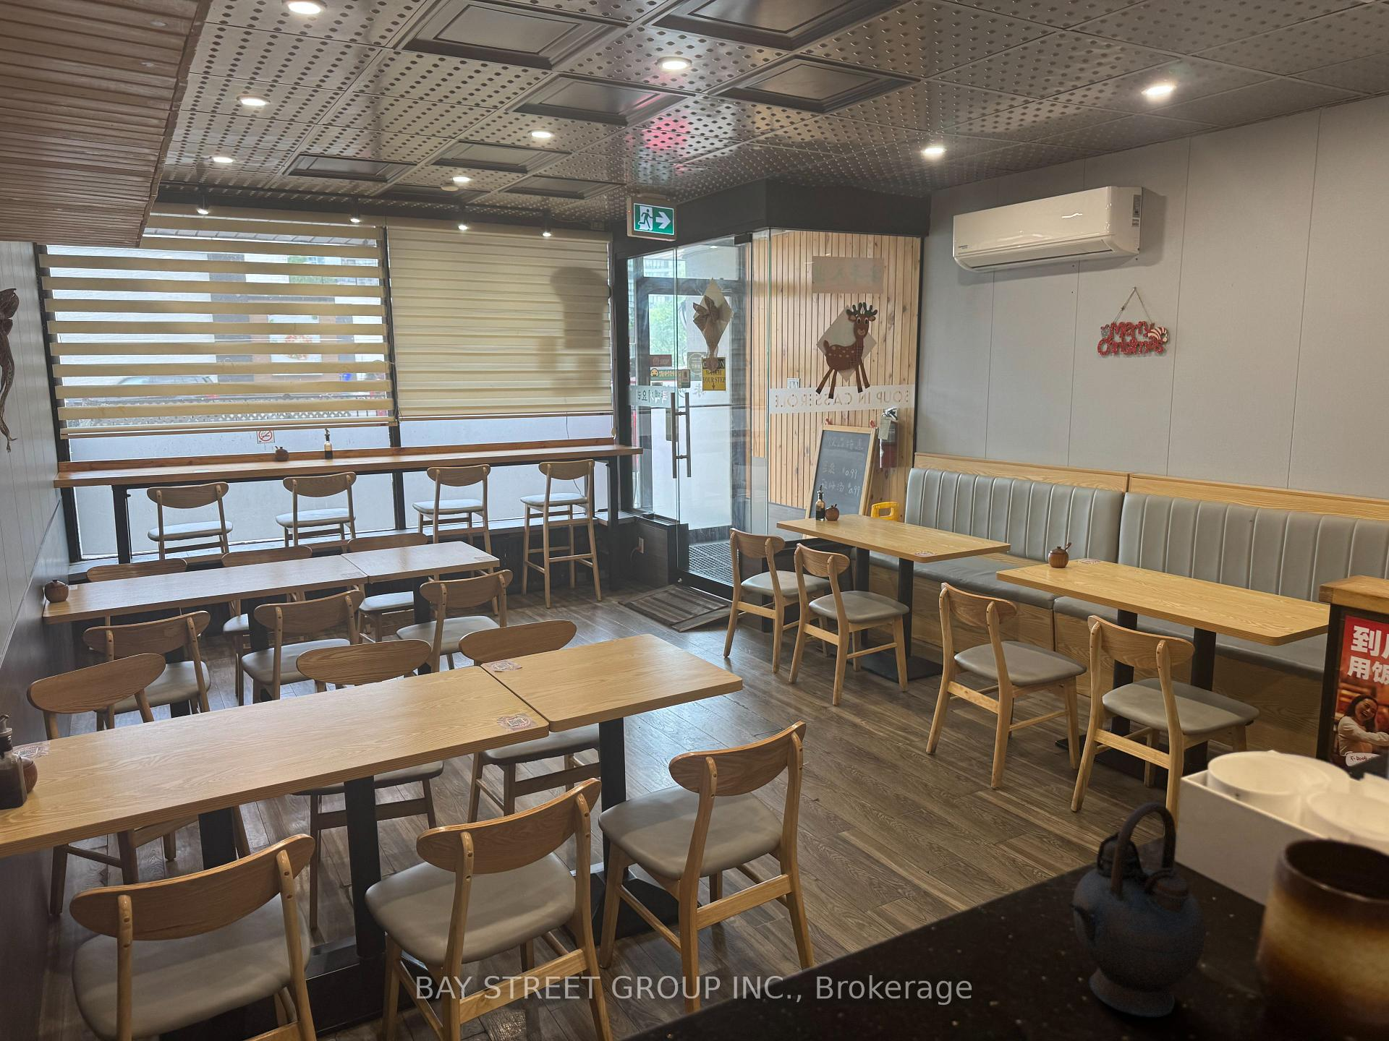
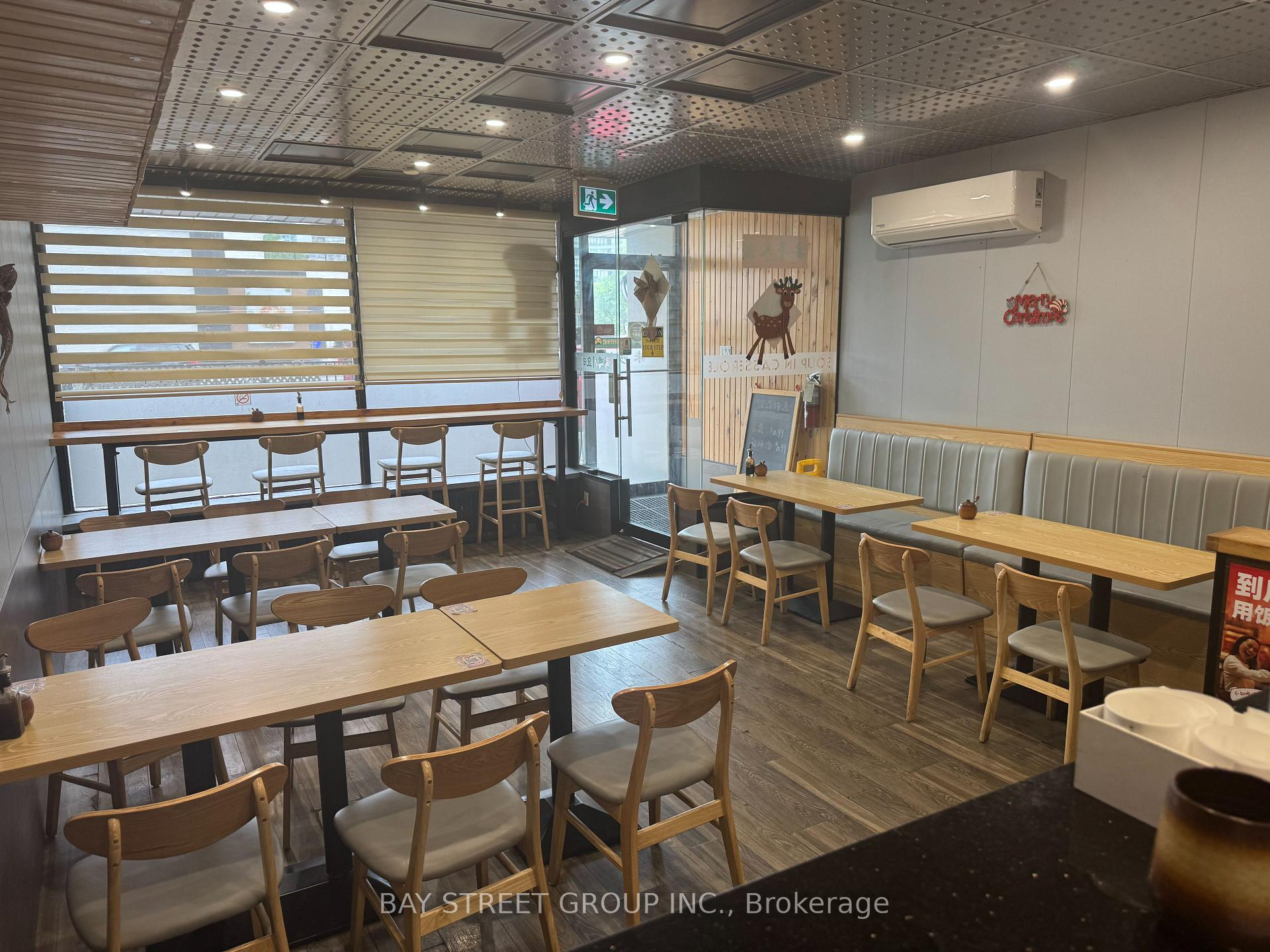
- teapot [1067,802,1207,1019]
